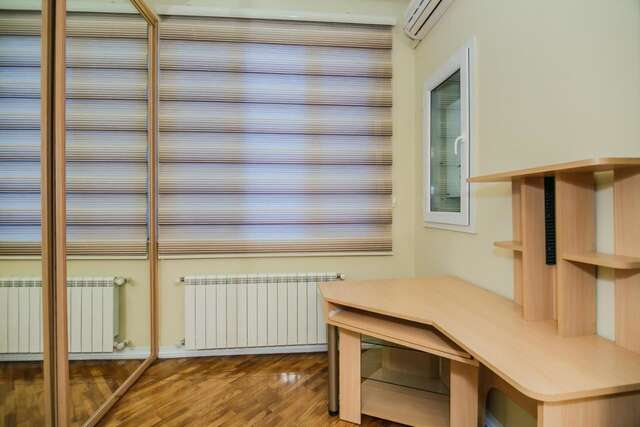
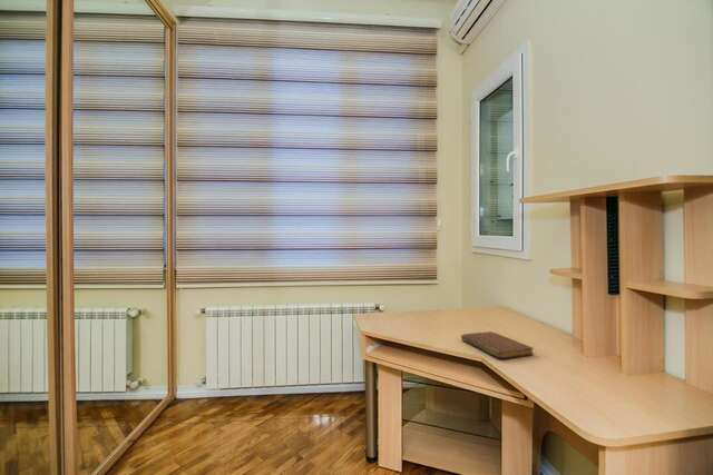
+ notebook [460,330,535,359]
